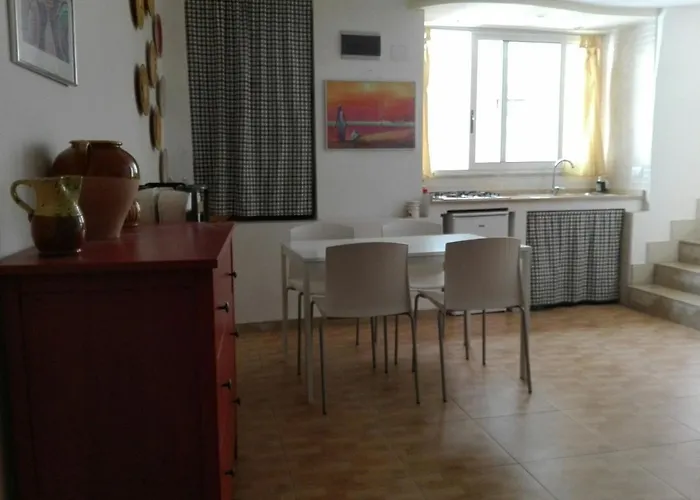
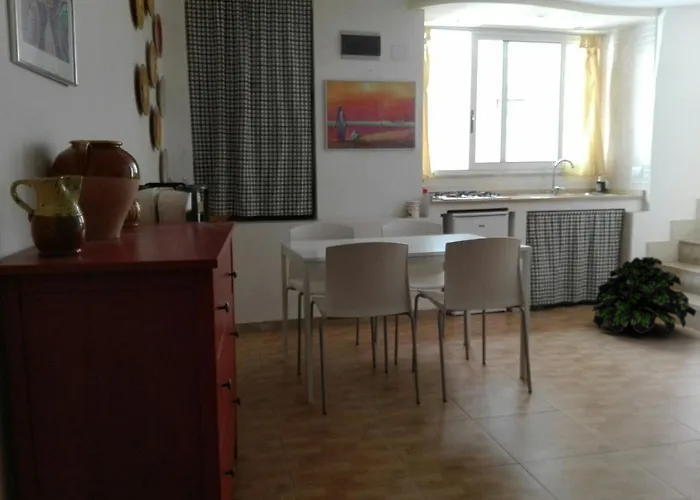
+ potted plant [591,256,698,335]
